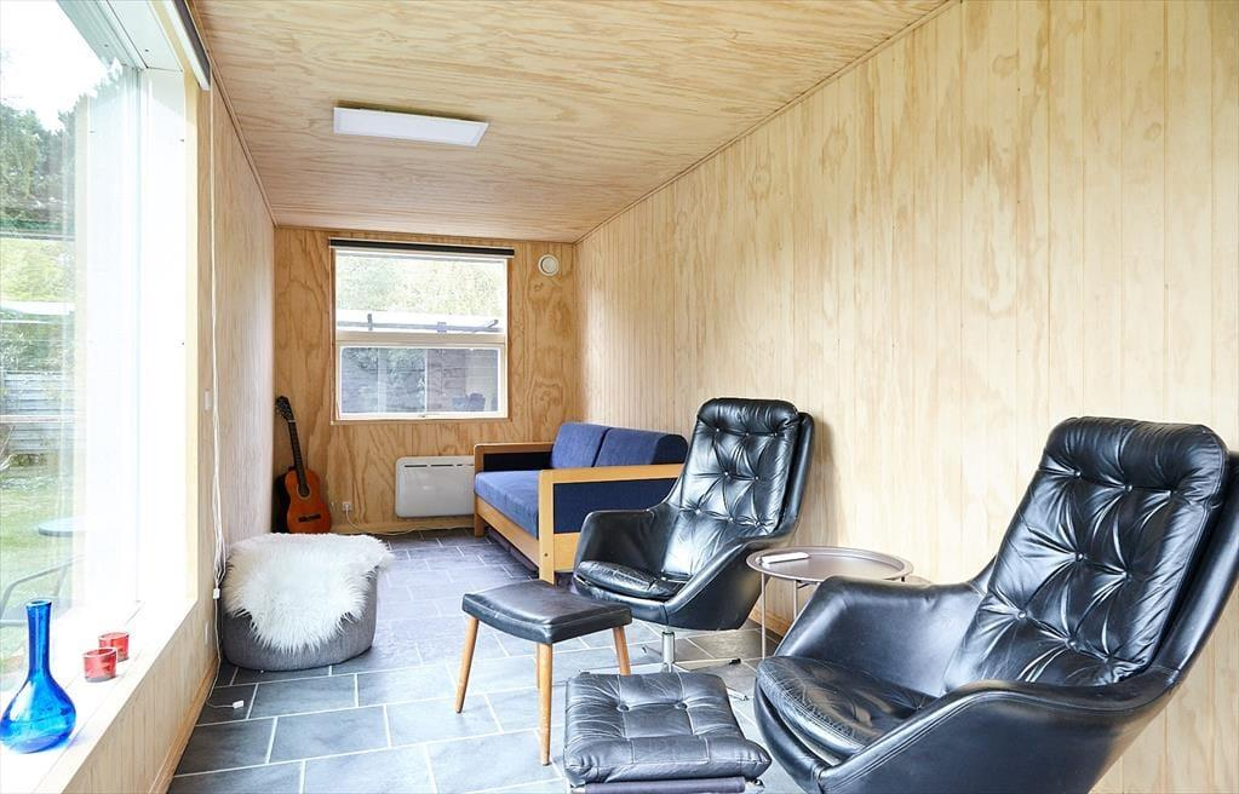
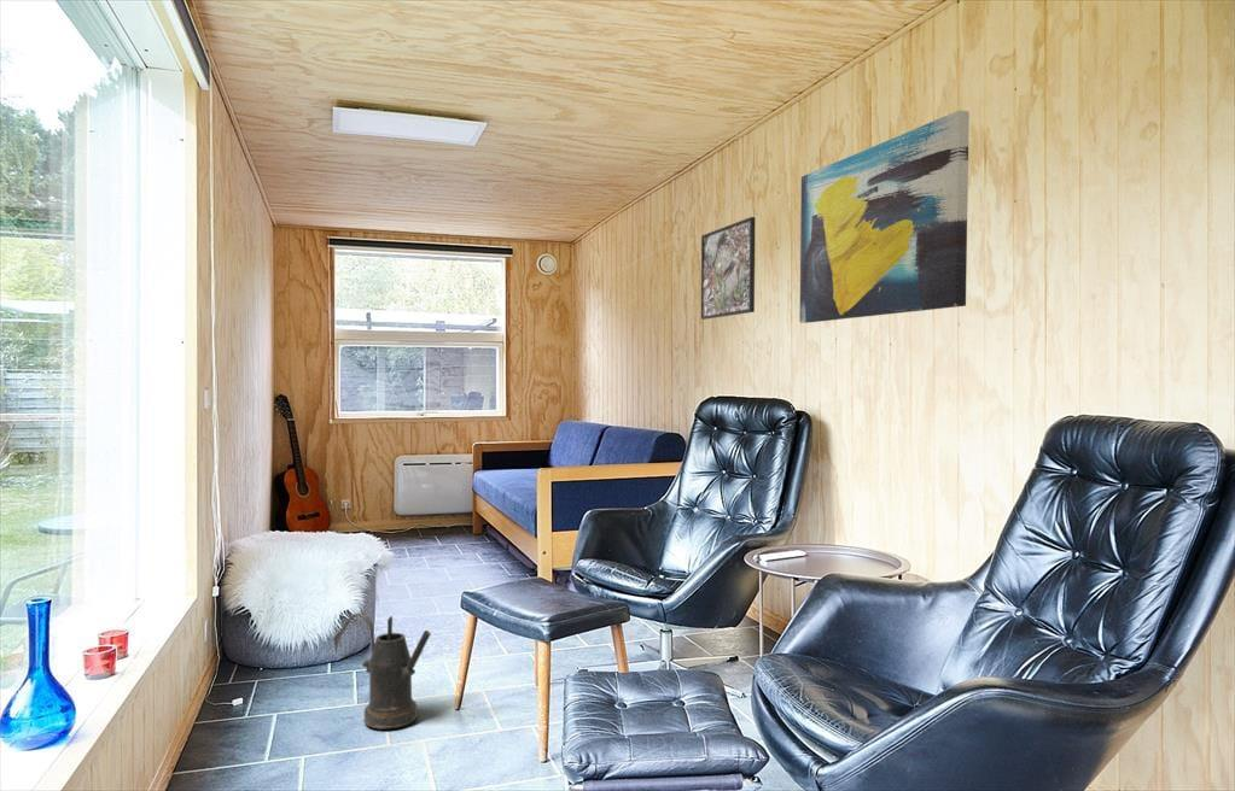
+ watering can [333,613,432,731]
+ wall art [798,109,971,324]
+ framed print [700,216,756,321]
